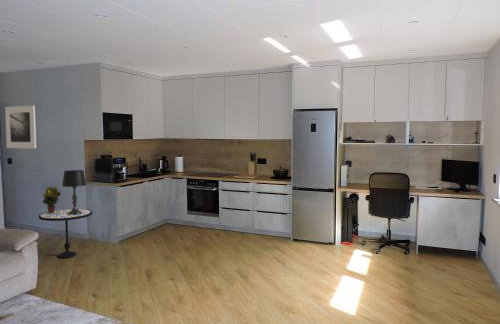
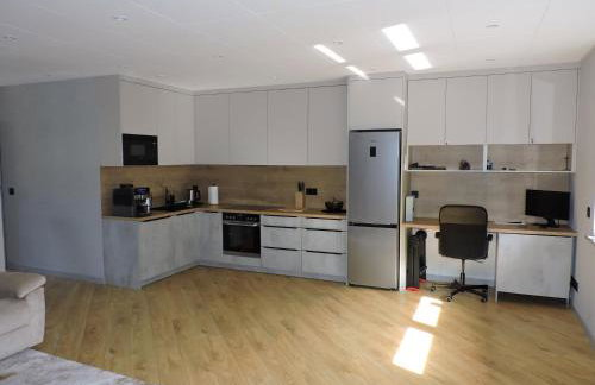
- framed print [4,105,37,149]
- side table [38,208,93,259]
- potted plant [41,185,62,213]
- table lamp [61,169,87,215]
